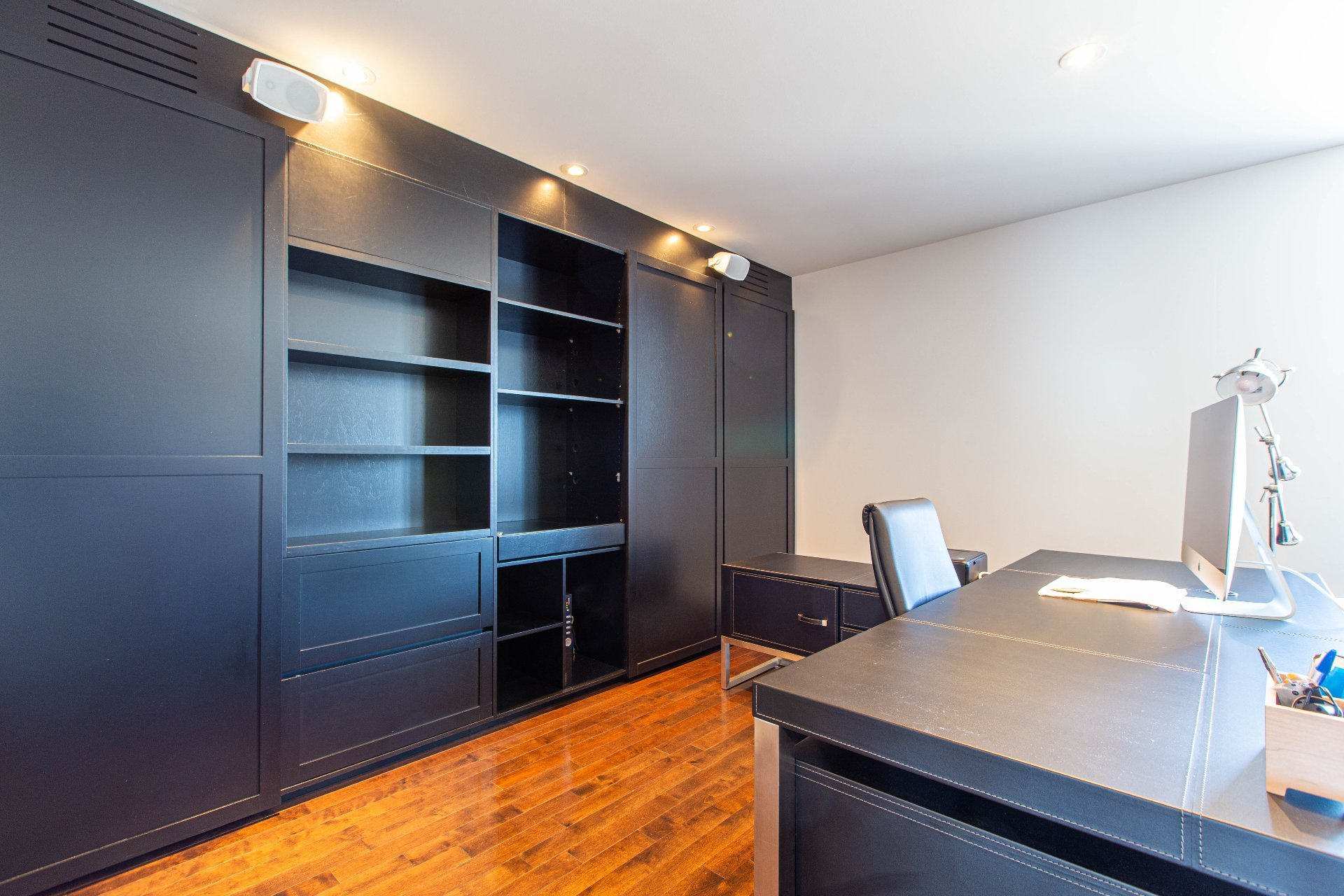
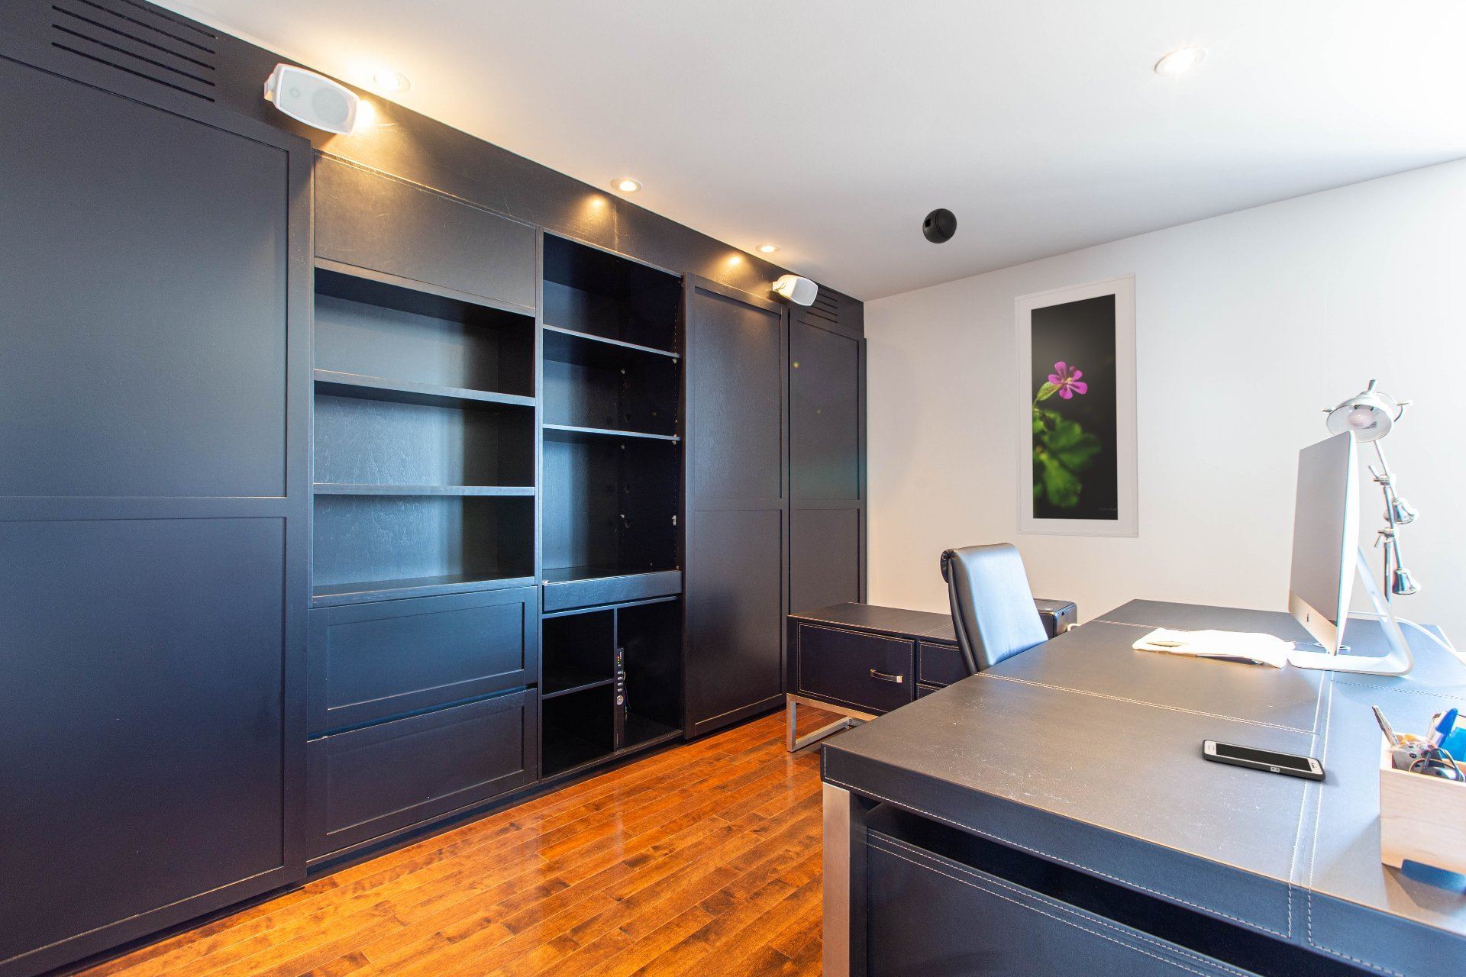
+ cell phone [1202,739,1326,781]
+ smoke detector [922,207,958,244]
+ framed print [1014,272,1139,539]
